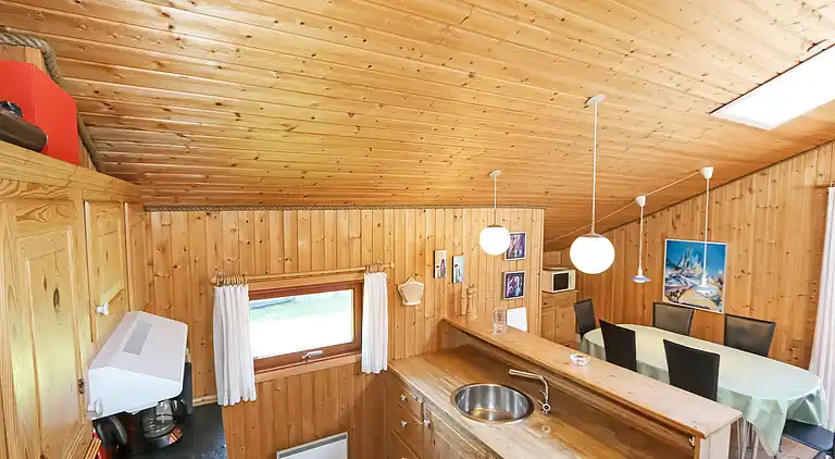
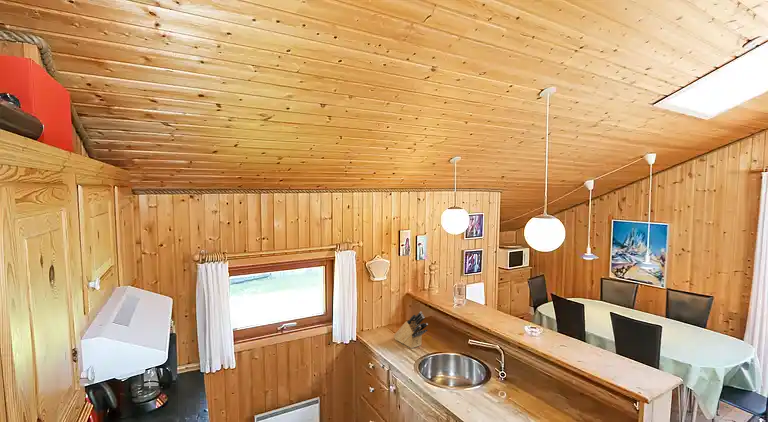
+ knife block [393,311,429,349]
